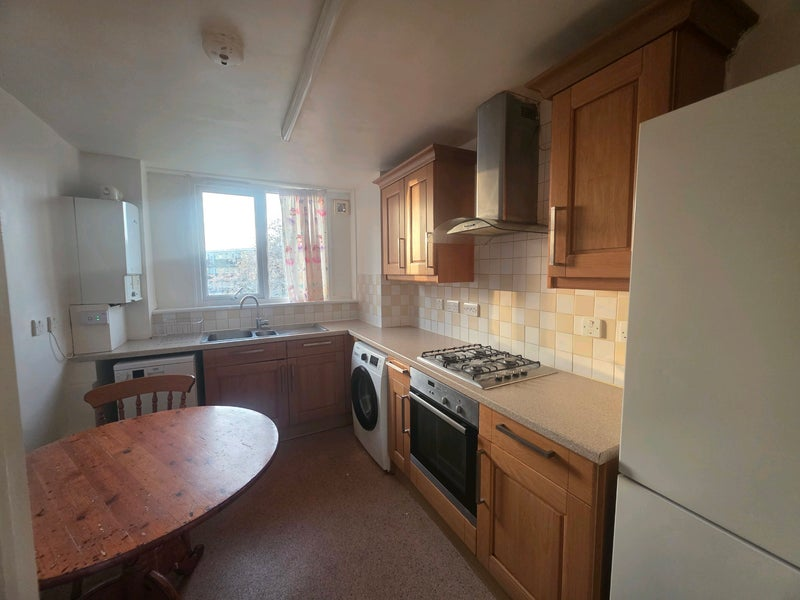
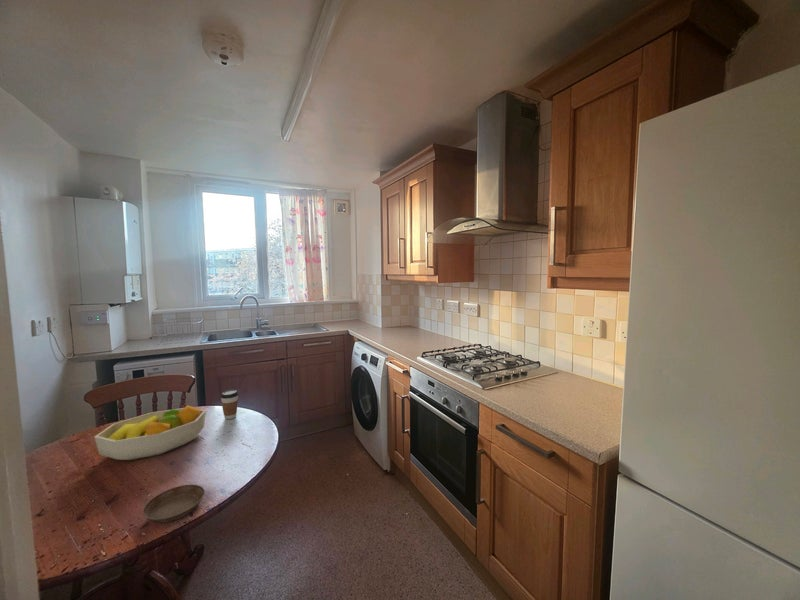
+ fruit bowl [93,404,207,461]
+ coffee cup [220,389,239,420]
+ saucer [142,484,206,523]
